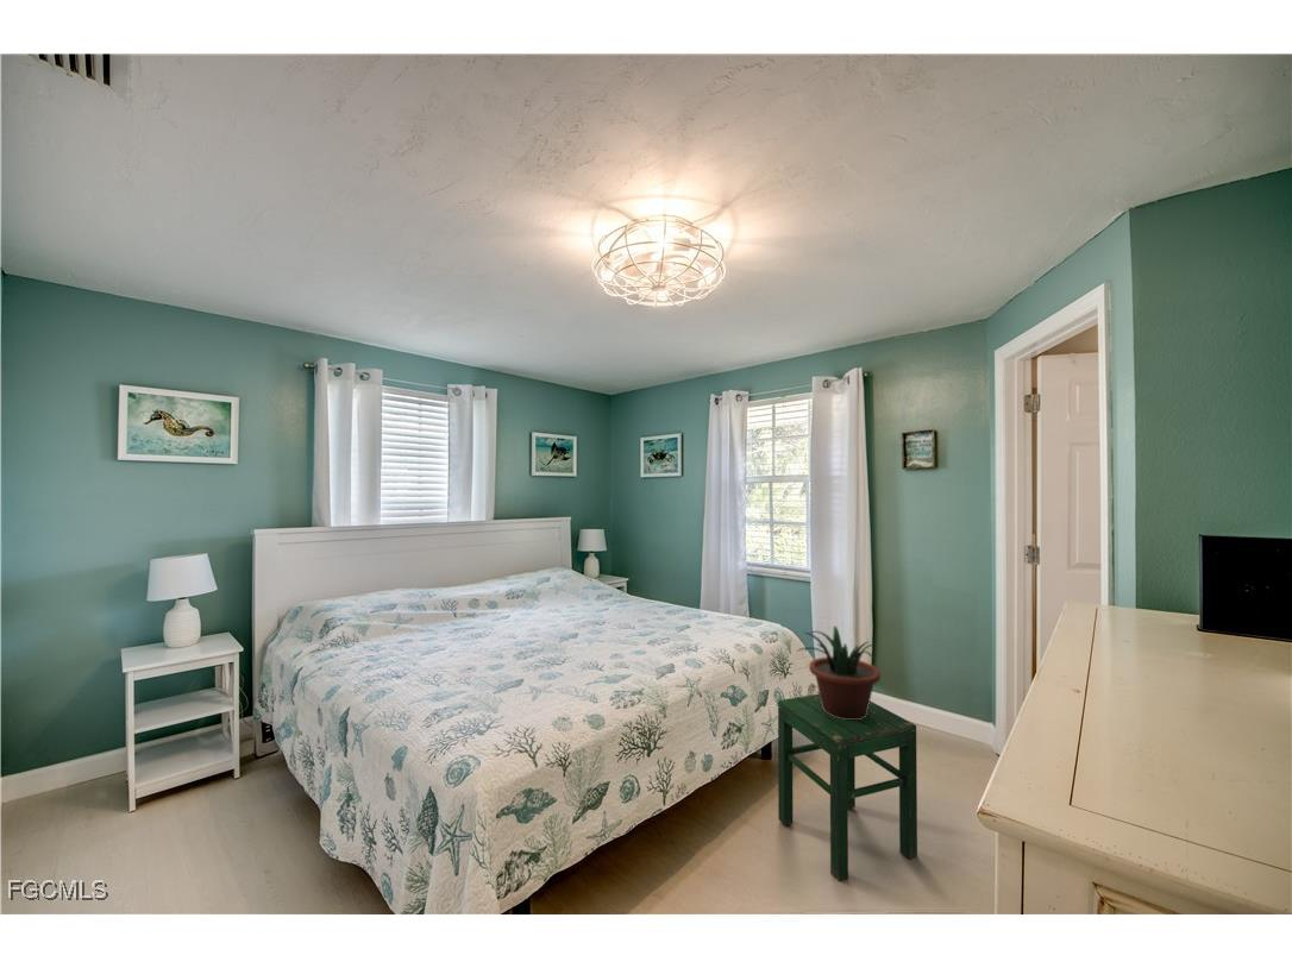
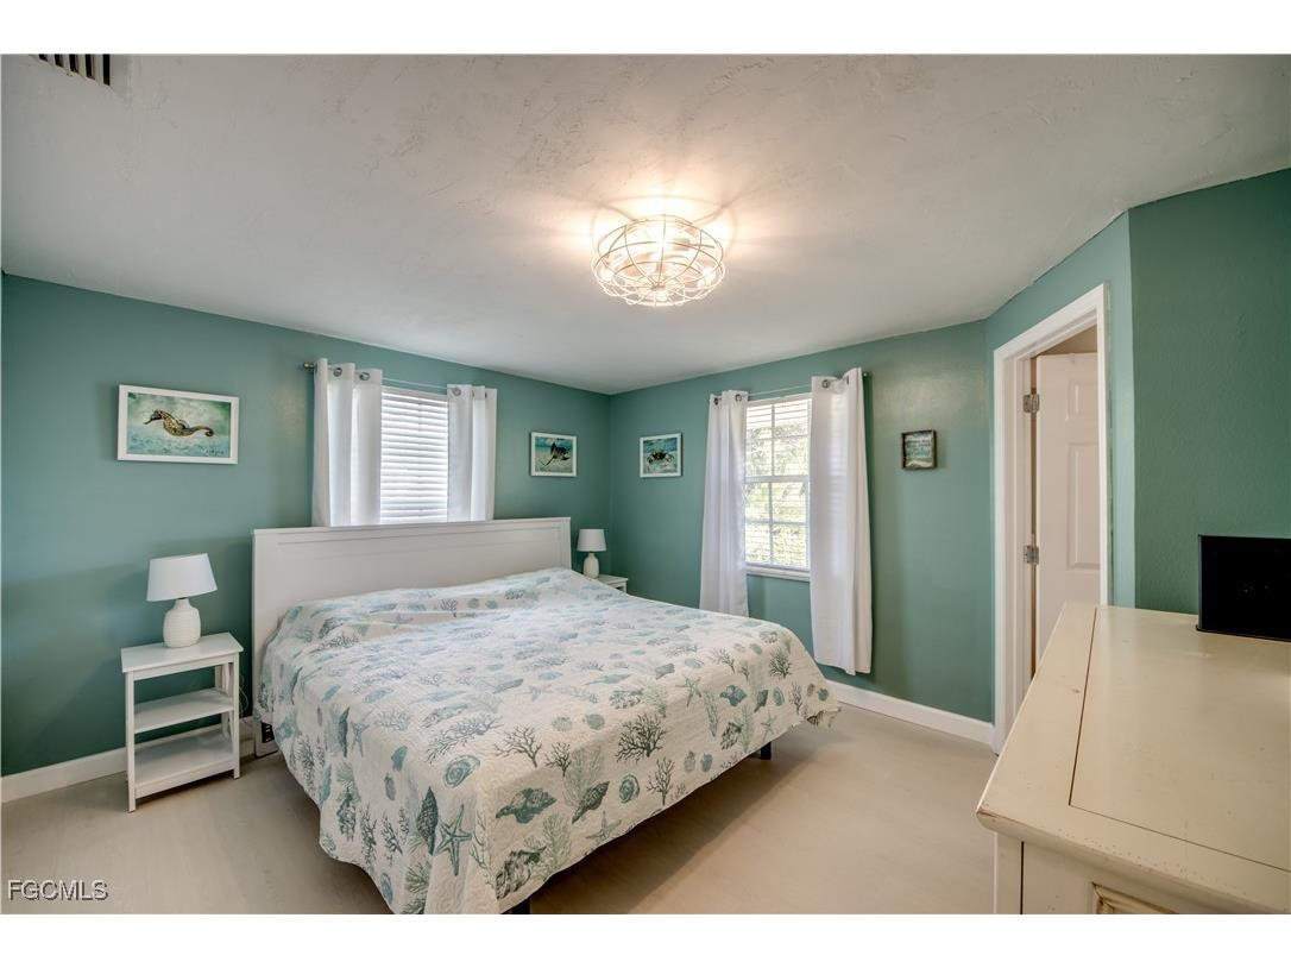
- potted plant [797,626,882,719]
- stool [777,692,918,882]
